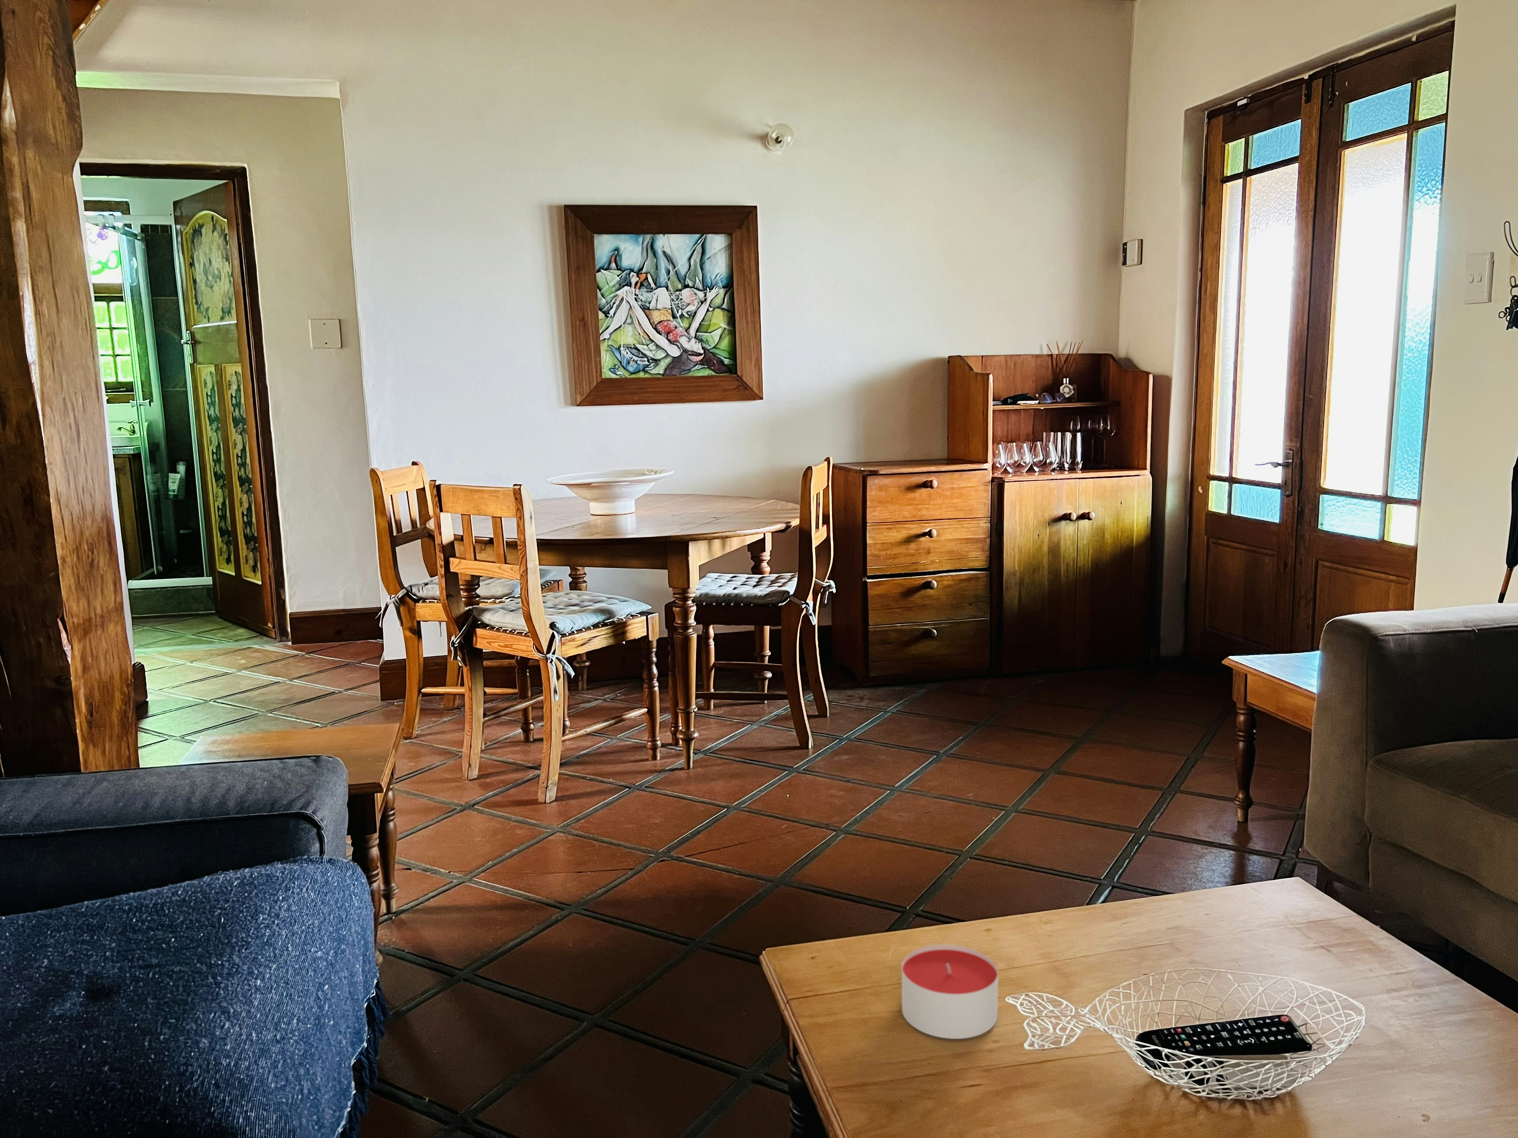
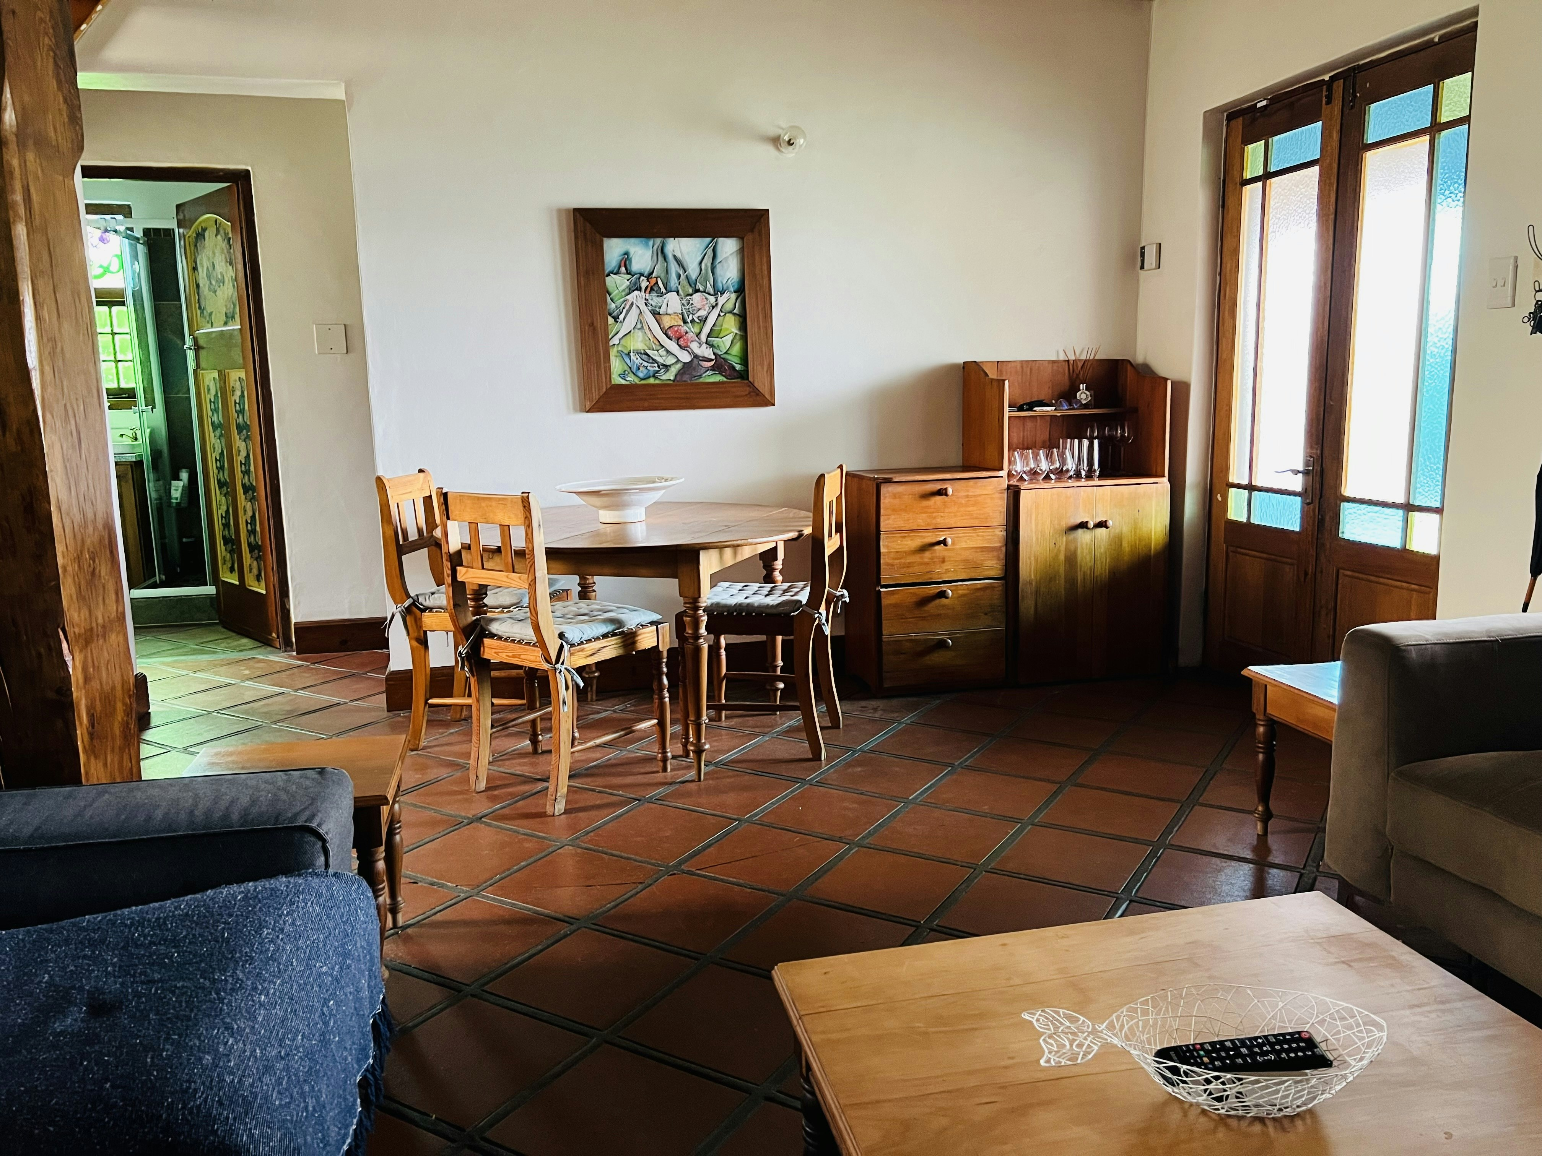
- candle [901,944,998,1040]
